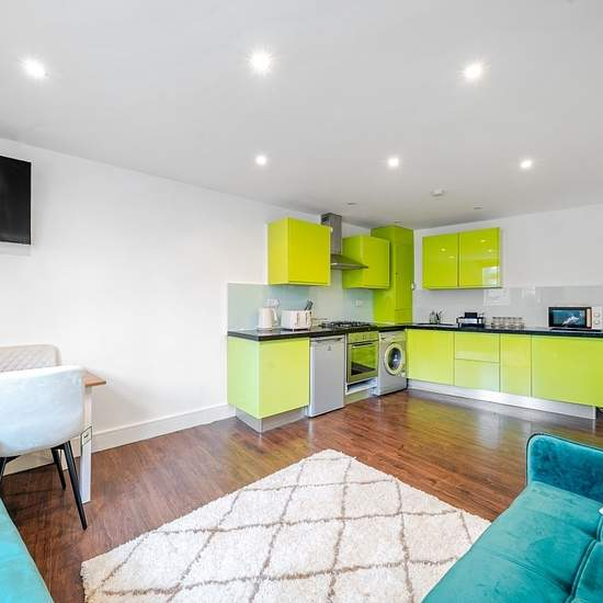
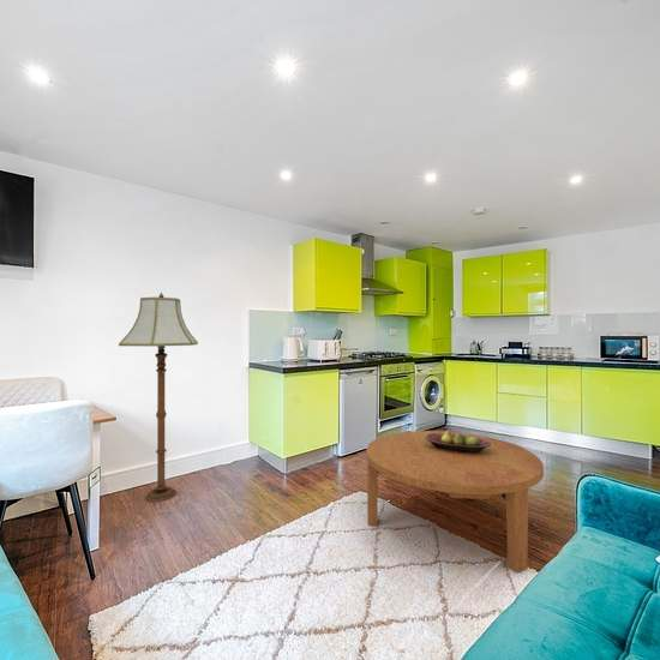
+ coffee table [365,430,545,574]
+ fruit bowl [426,430,491,454]
+ floor lamp [118,292,199,503]
